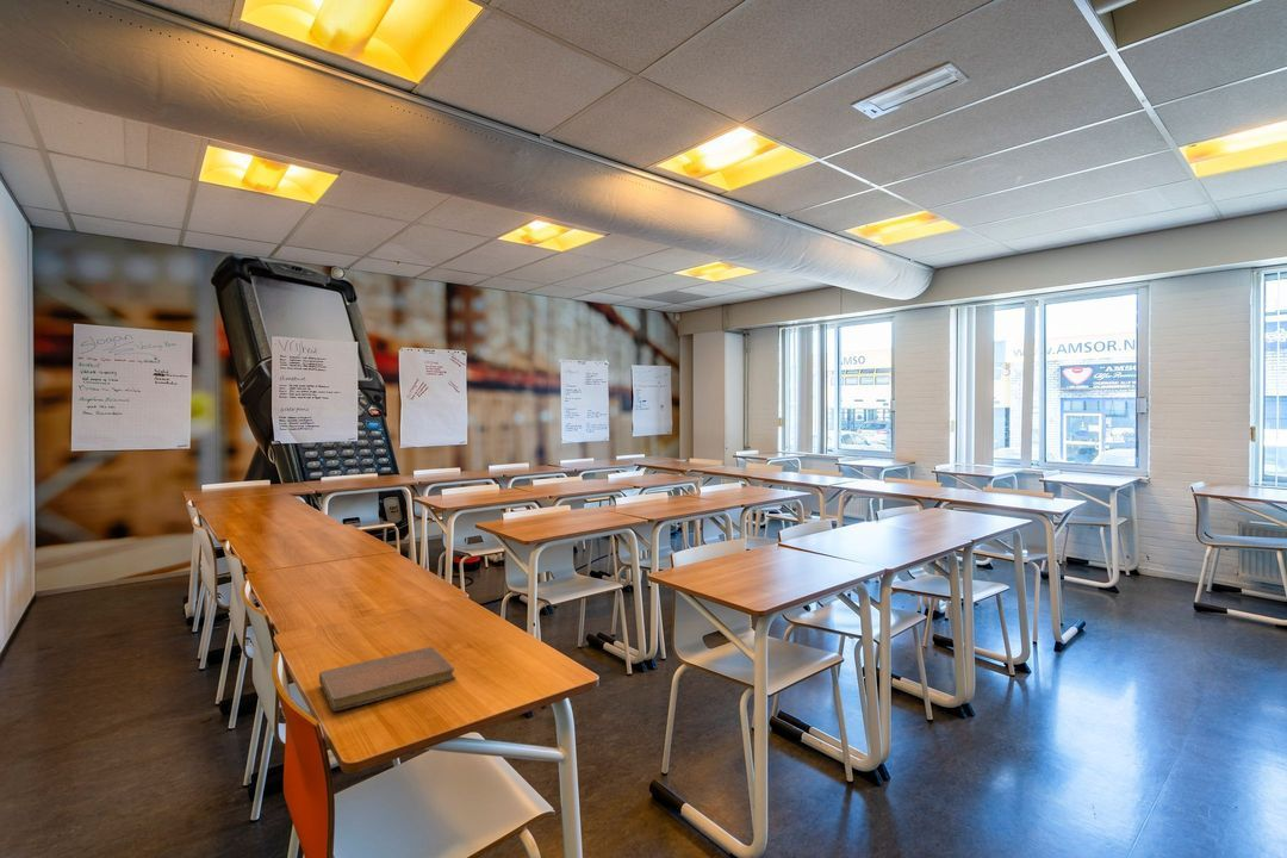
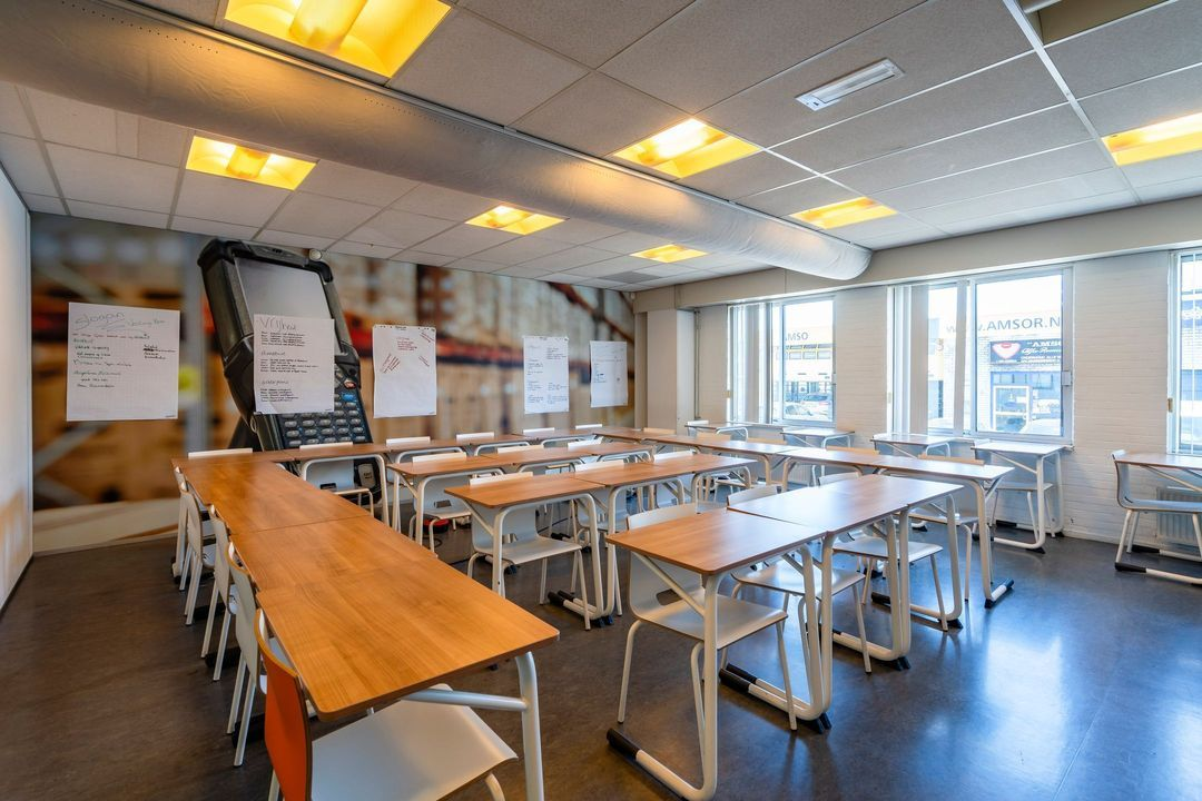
- notebook [318,646,456,713]
